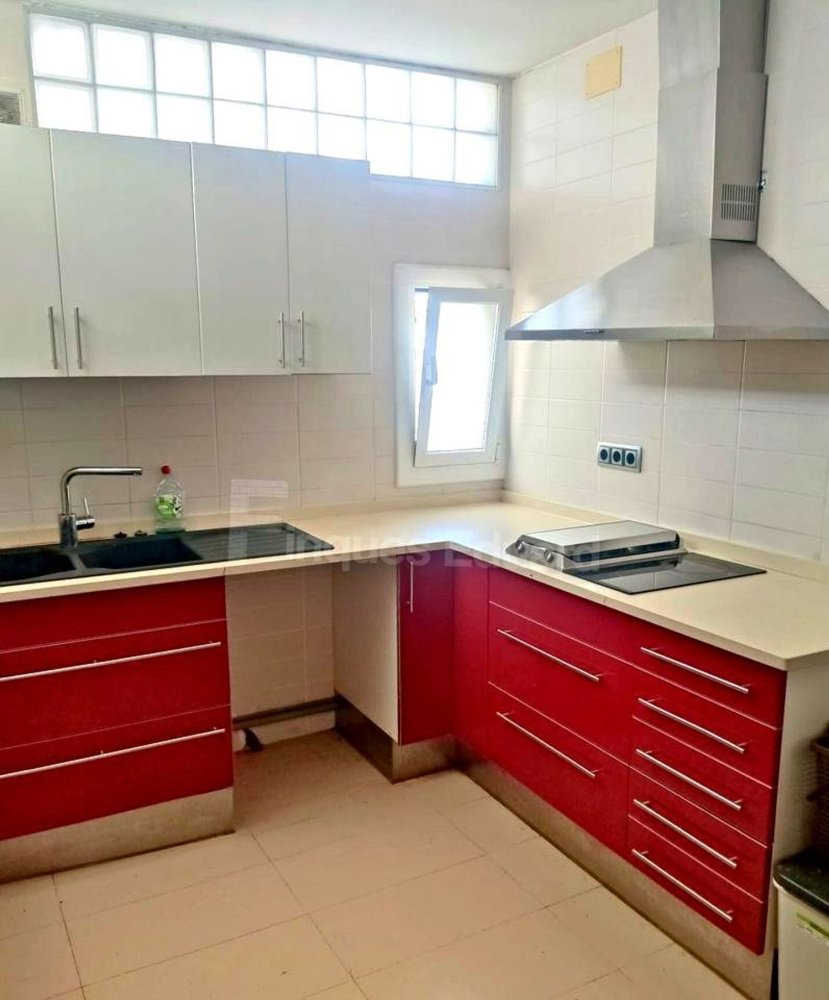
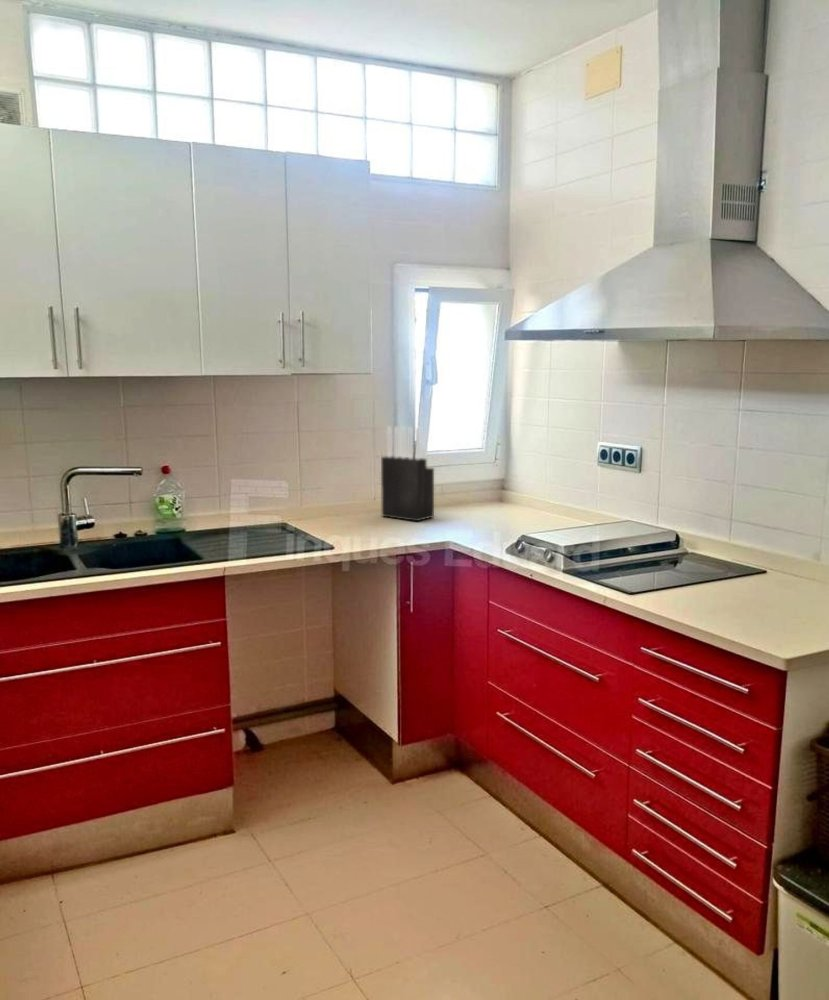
+ knife block [380,425,435,522]
